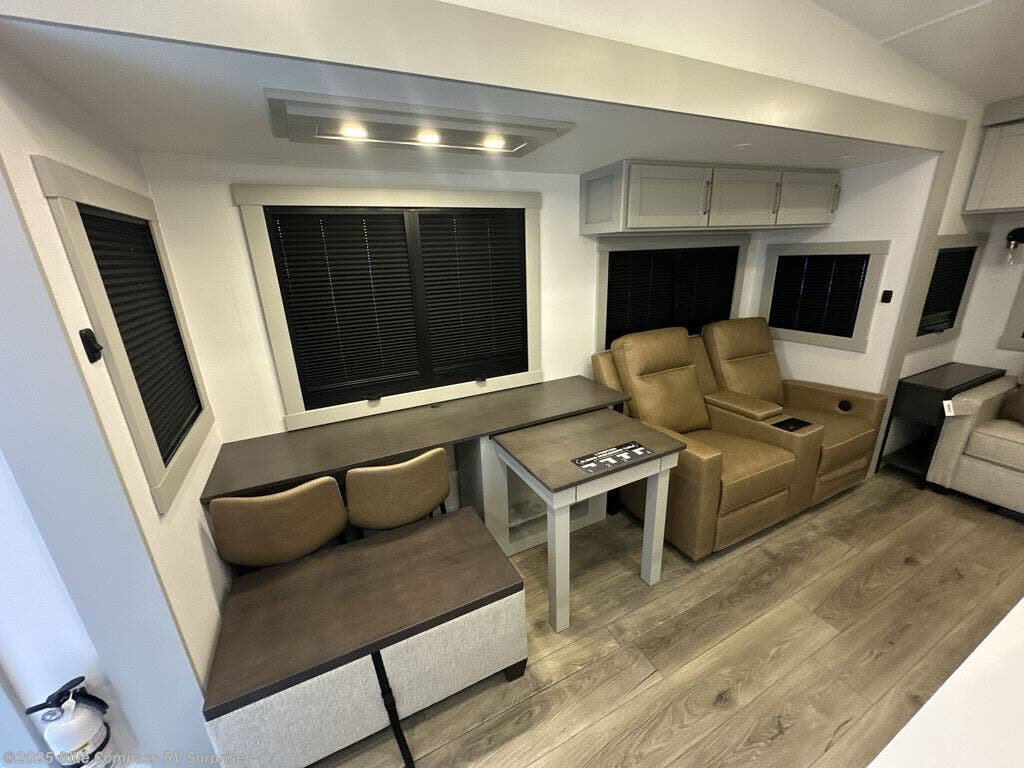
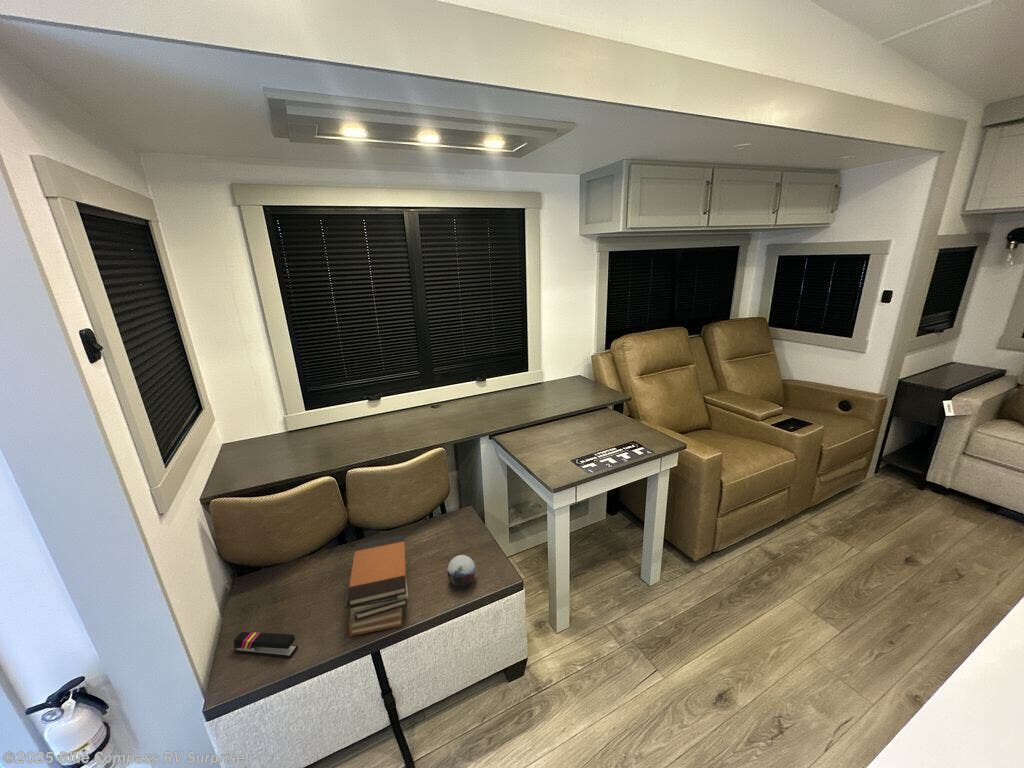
+ decorative orb [446,554,477,587]
+ stapler [233,631,299,659]
+ book stack [343,533,409,637]
